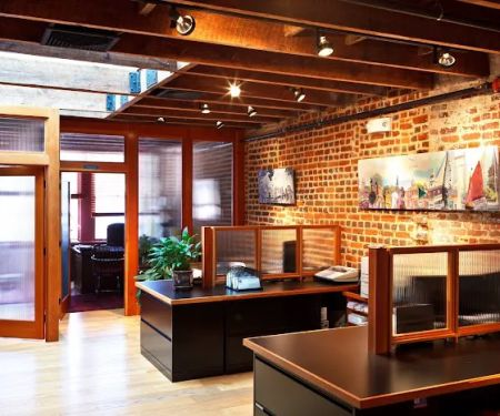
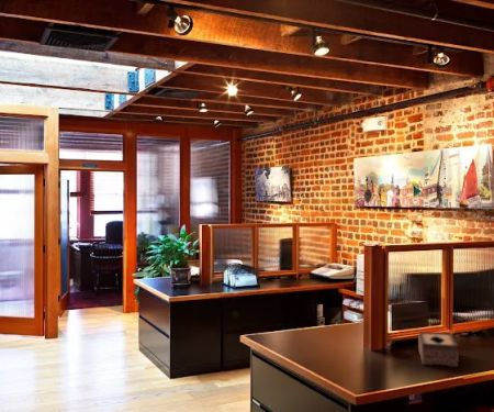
+ tissue box [417,331,460,368]
